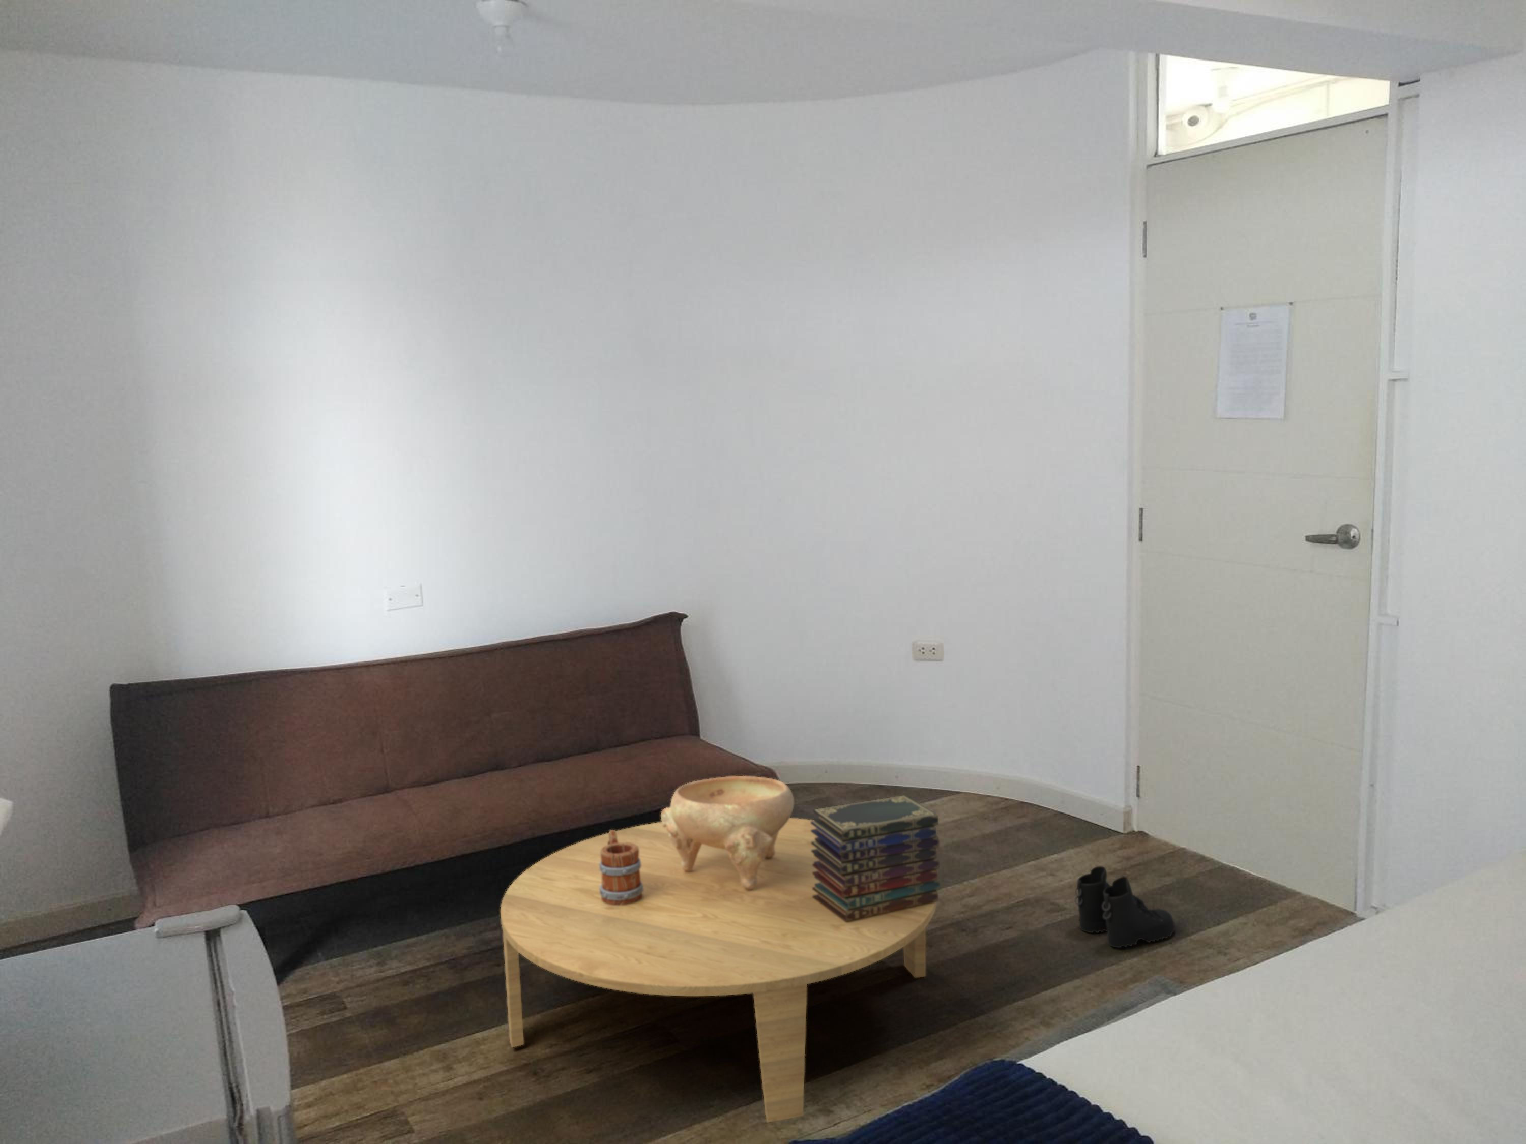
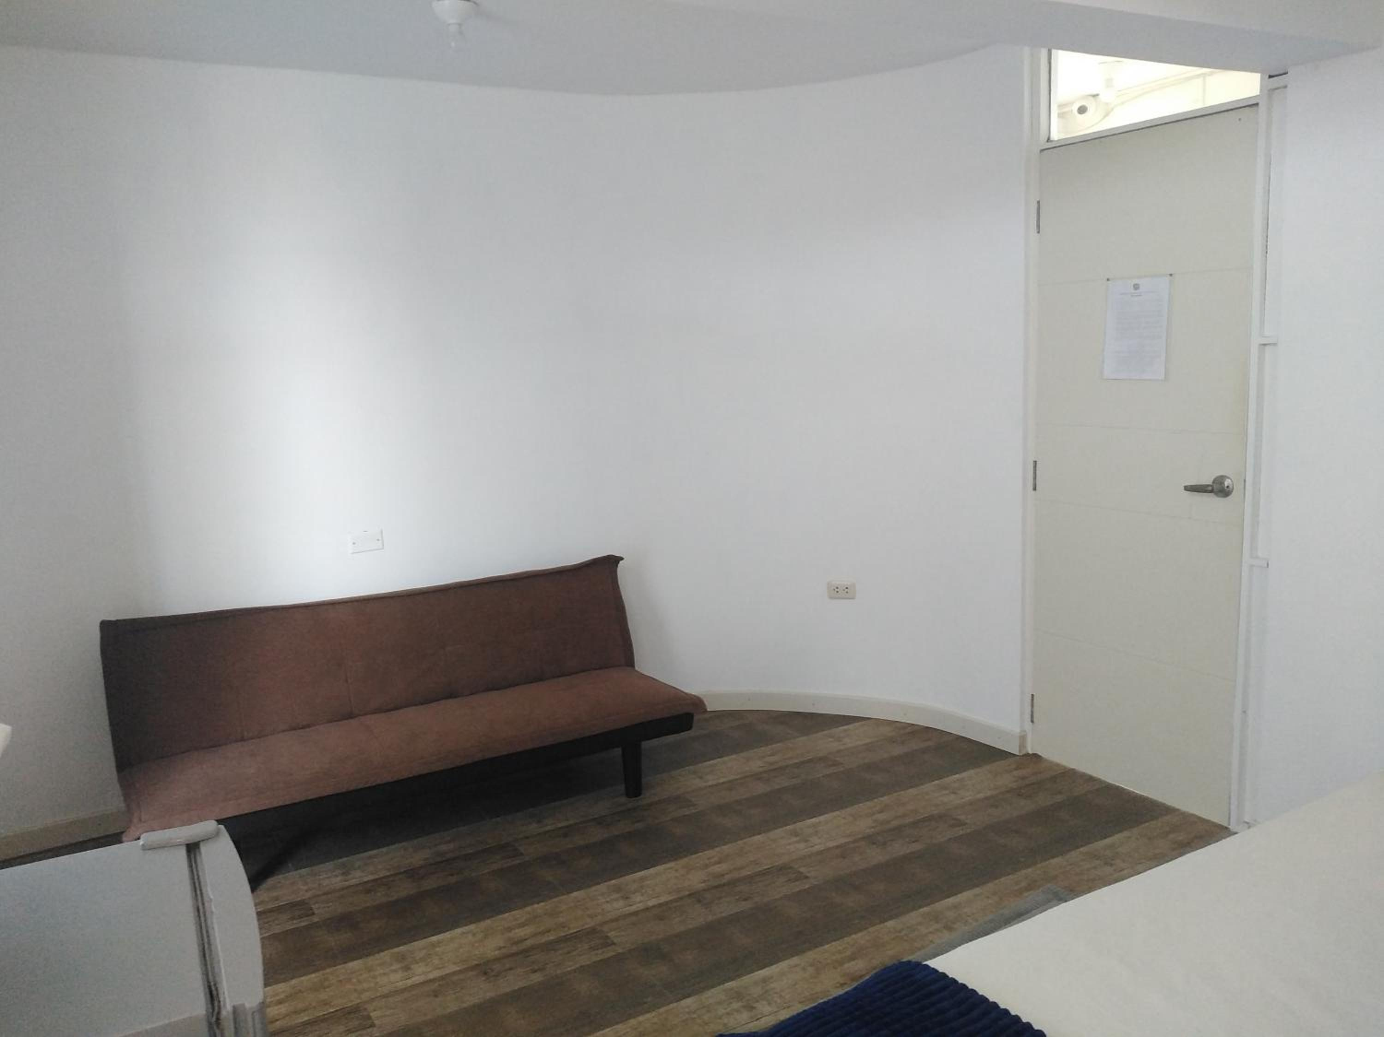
- decorative bowl [660,775,794,889]
- mug [600,829,644,905]
- coffee table [500,817,937,1122]
- book stack [811,794,941,923]
- boots [1074,866,1176,948]
